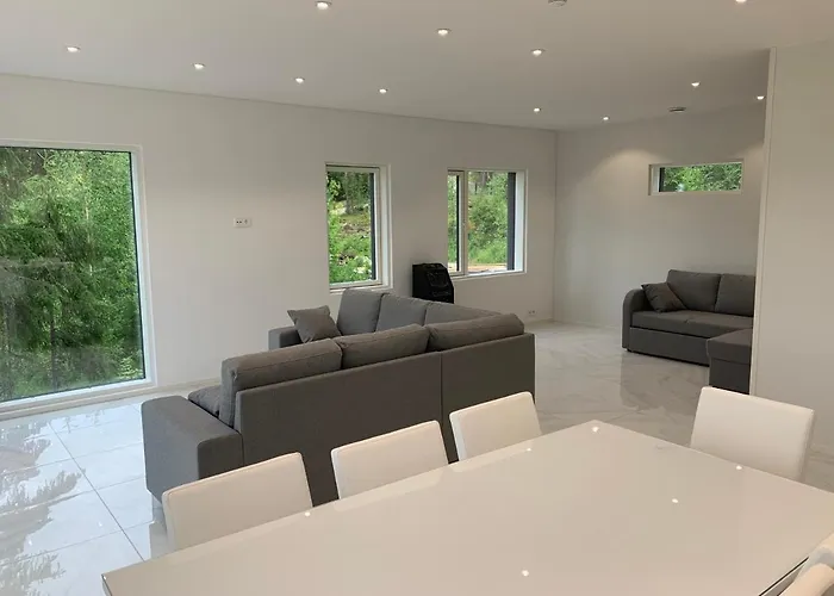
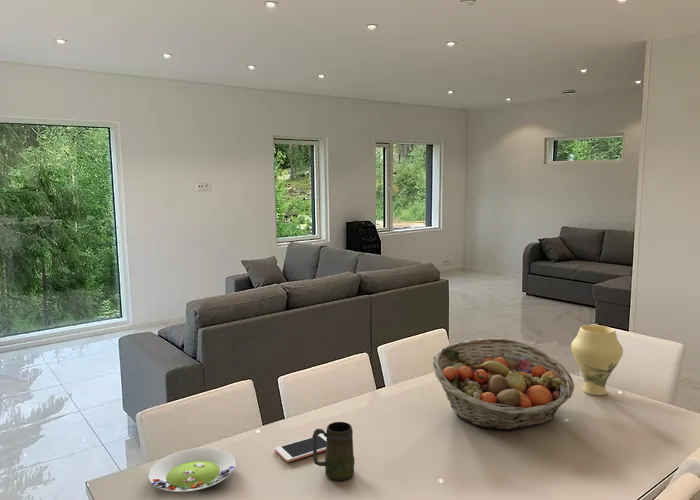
+ vase [570,324,624,396]
+ salad plate [148,447,237,493]
+ mug [311,421,355,481]
+ fruit basket [431,337,575,431]
+ cell phone [274,433,326,463]
